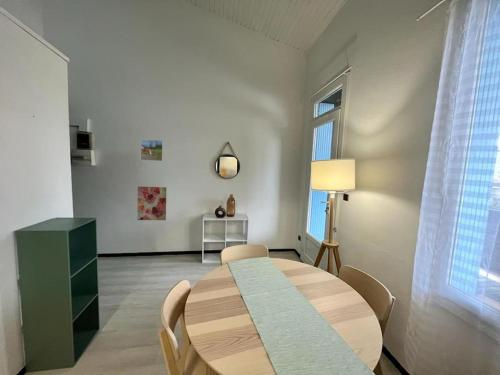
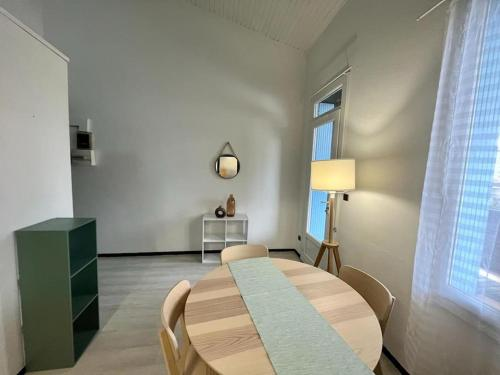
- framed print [140,138,164,162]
- wall art [136,186,167,221]
